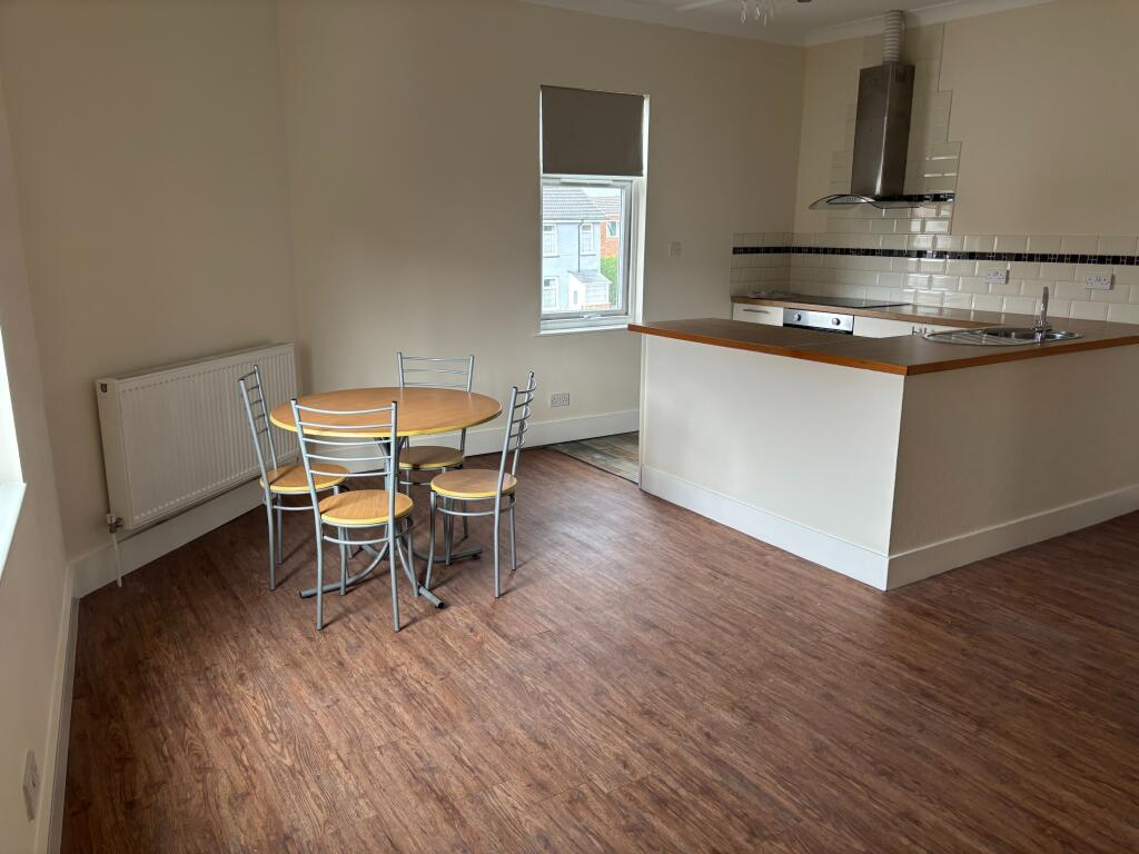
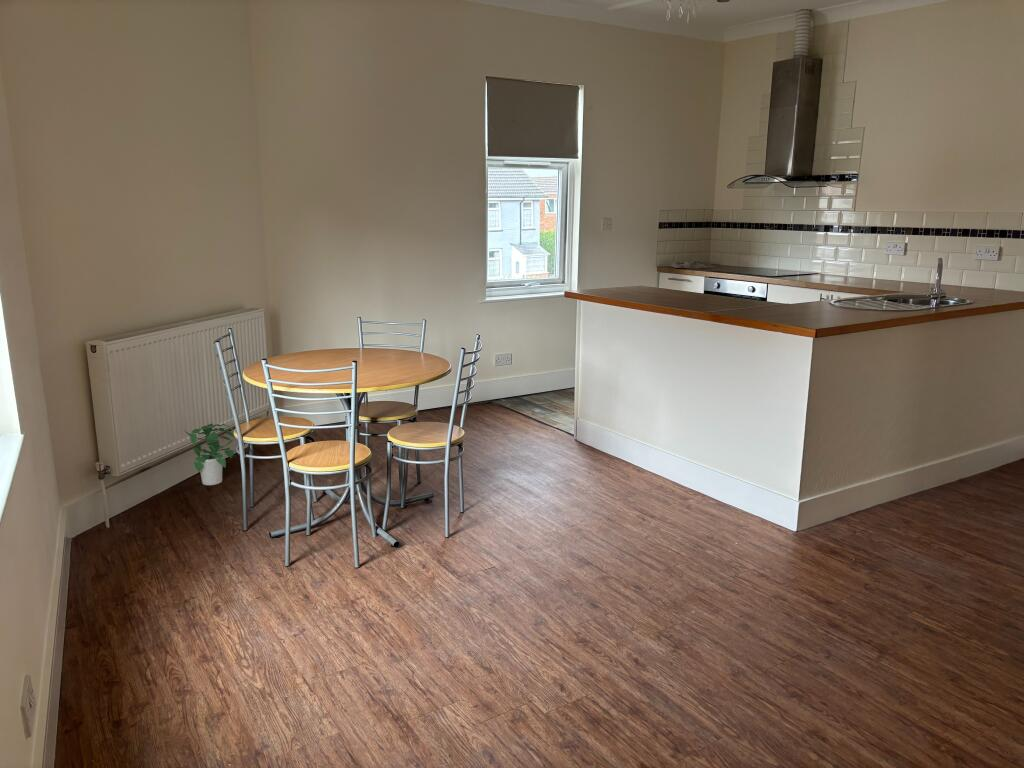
+ potted plant [183,423,235,486]
